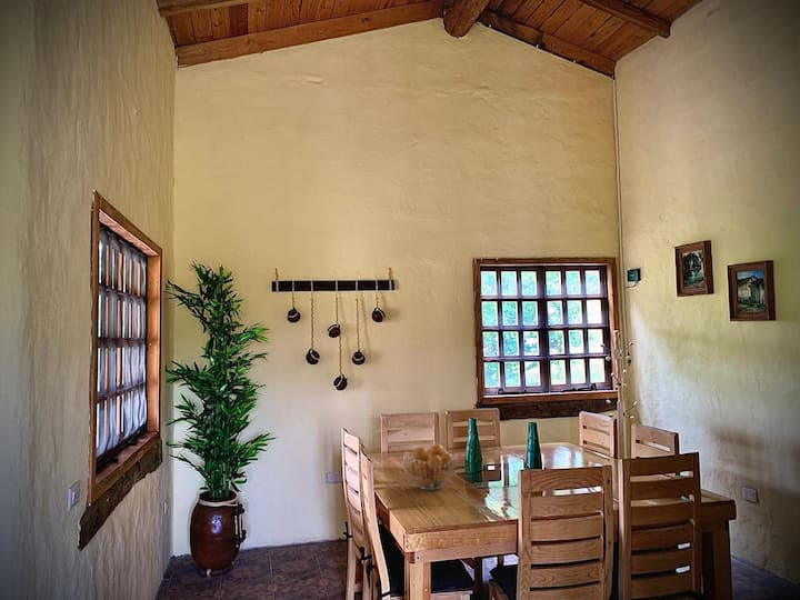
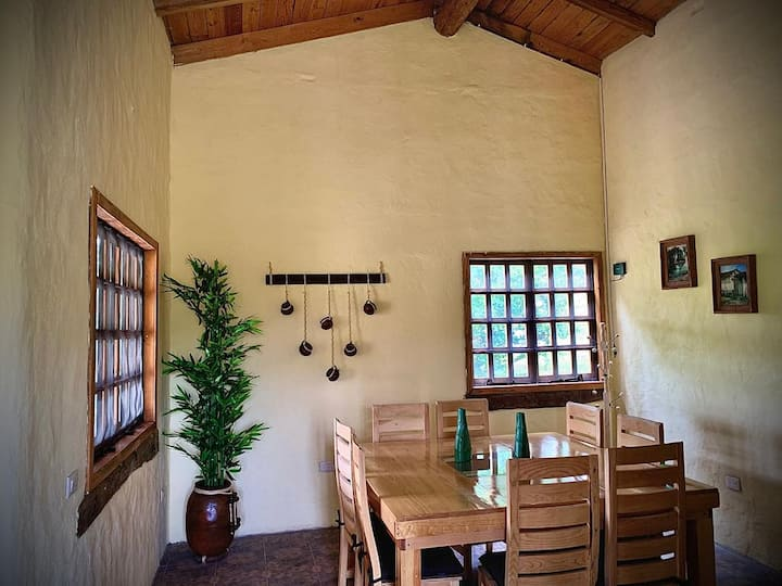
- fruit basket [402,443,458,491]
